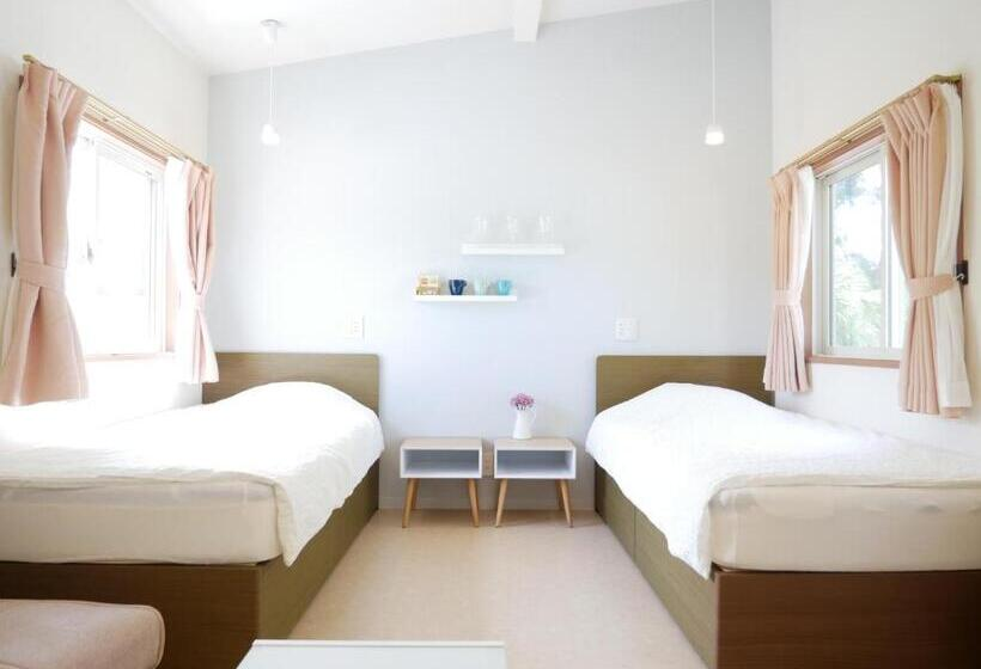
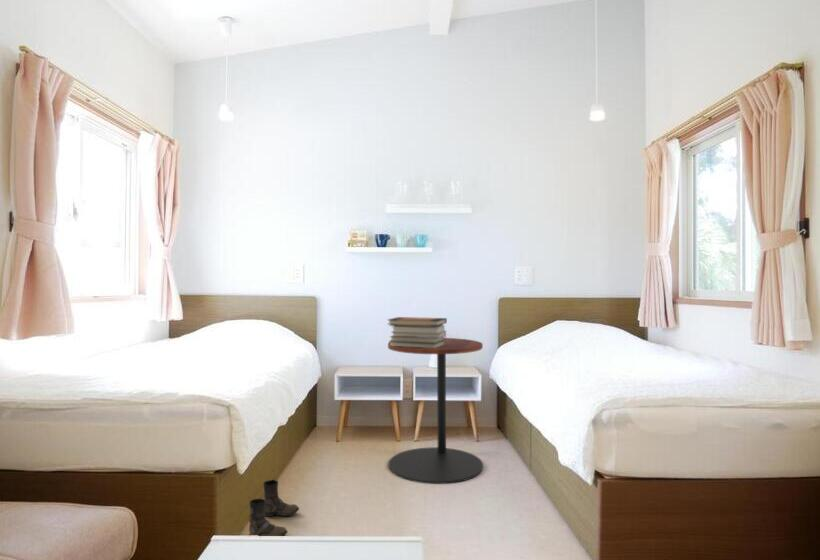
+ side table [387,337,484,485]
+ book stack [386,316,448,348]
+ boots [248,479,300,537]
